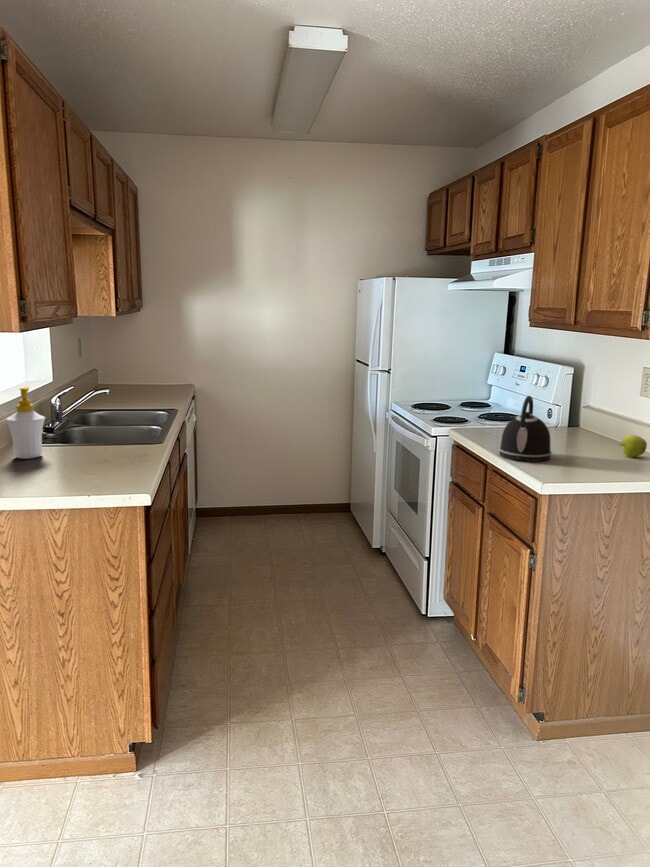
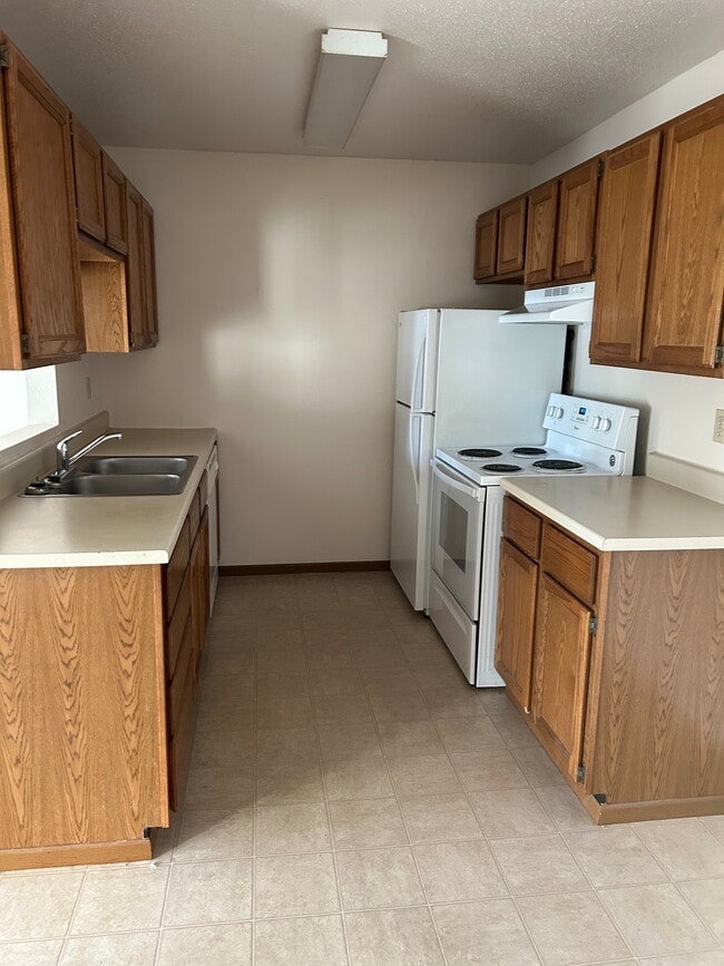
- kettle [498,395,553,463]
- apple [618,434,648,458]
- soap bottle [5,385,46,460]
